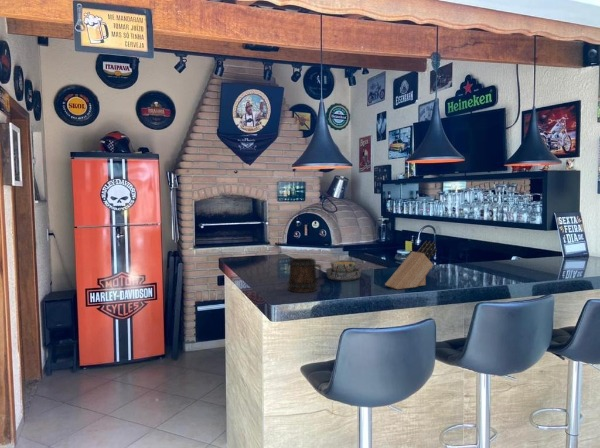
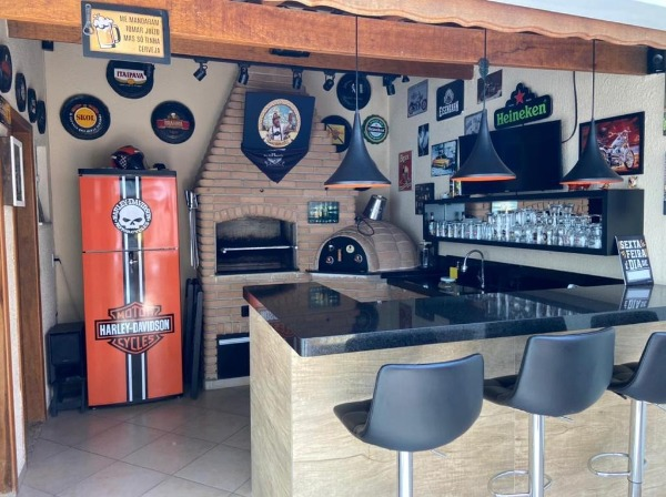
- knife block [384,240,438,290]
- beer mug [287,257,322,294]
- bowl [325,260,362,282]
